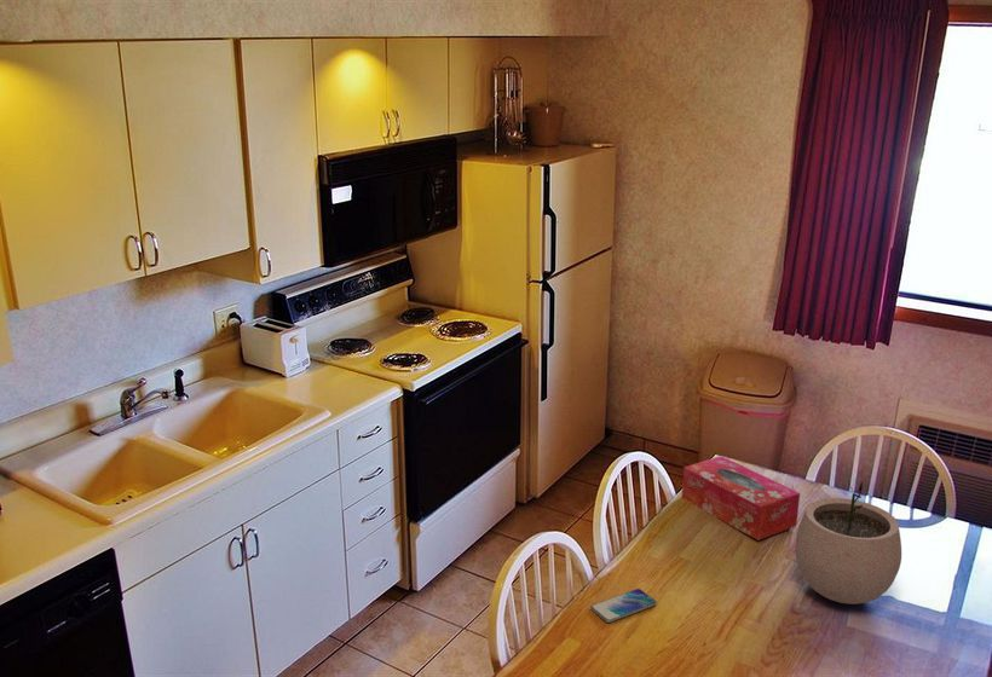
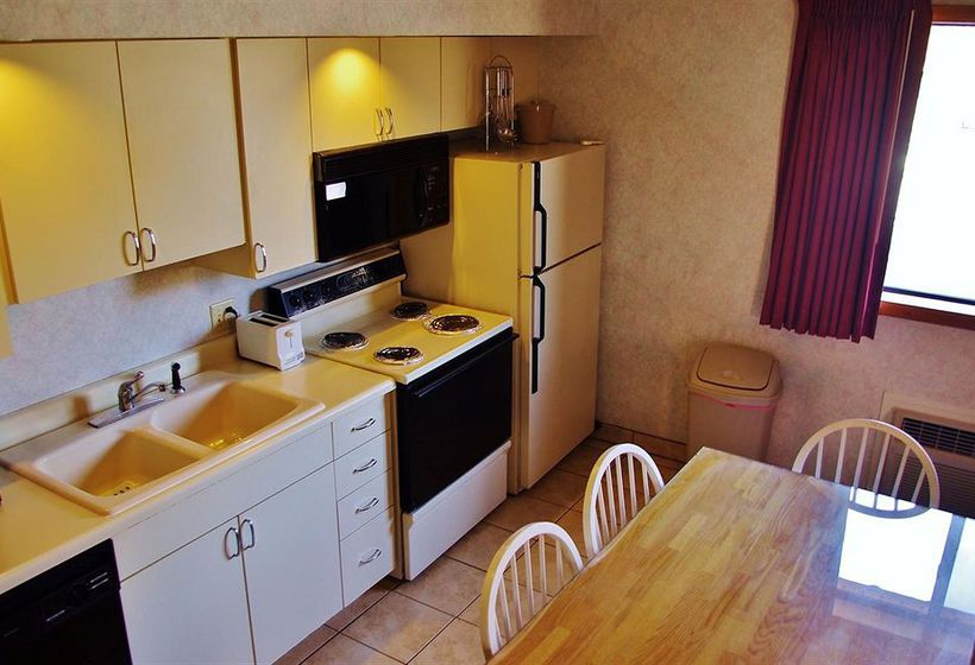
- plant pot [795,481,902,606]
- smartphone [589,588,658,624]
- tissue box [681,455,801,542]
